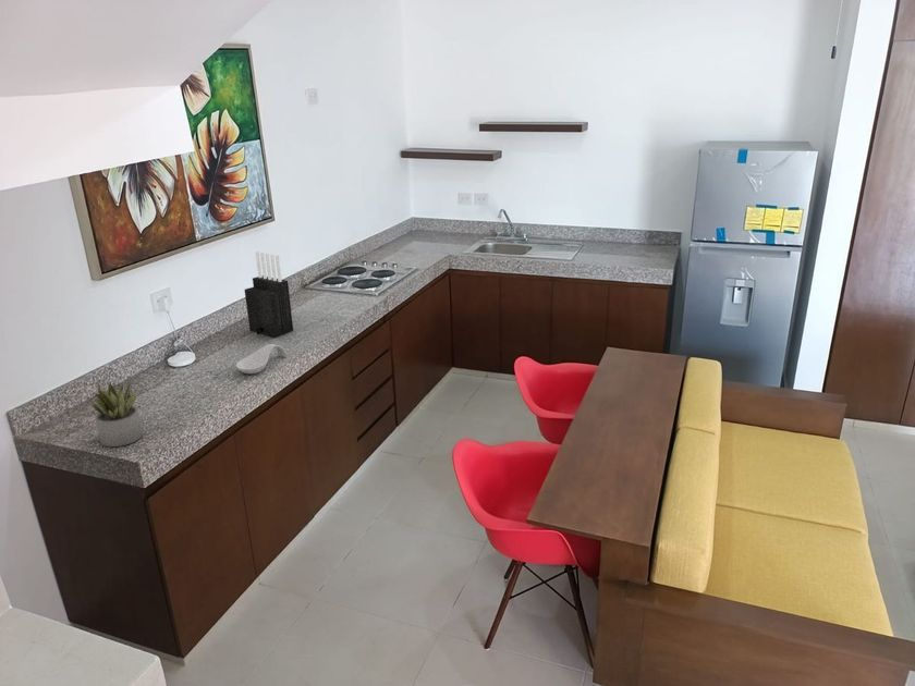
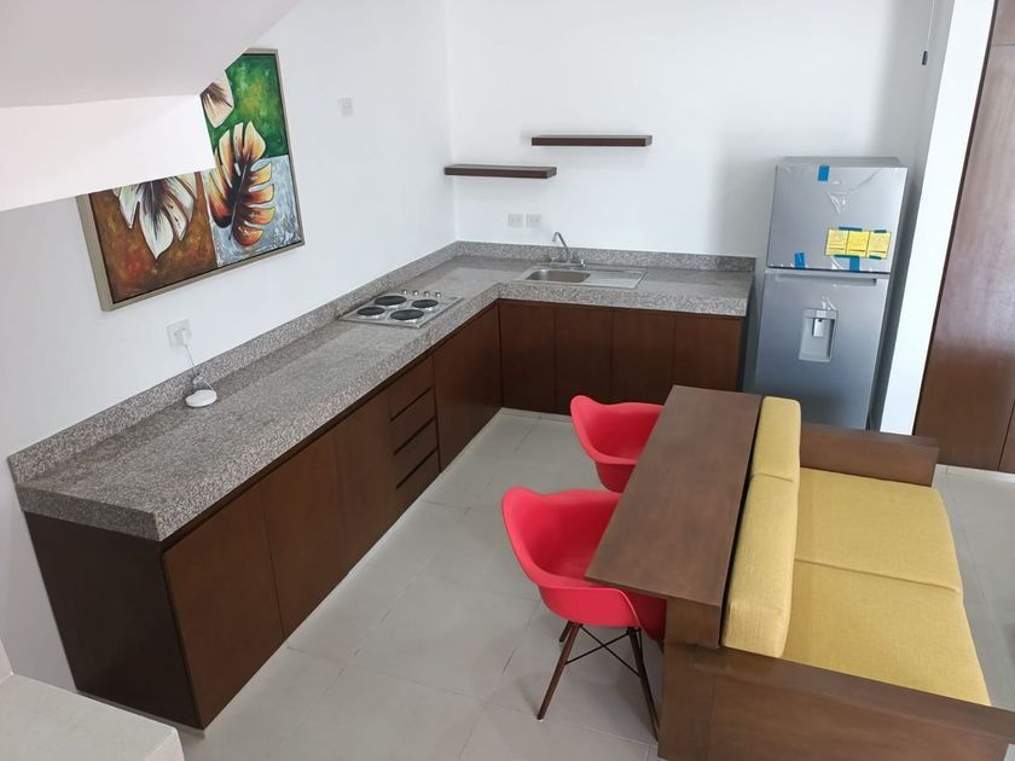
- knife block [244,250,294,338]
- succulent plant [89,380,144,448]
- spoon rest [235,343,288,375]
